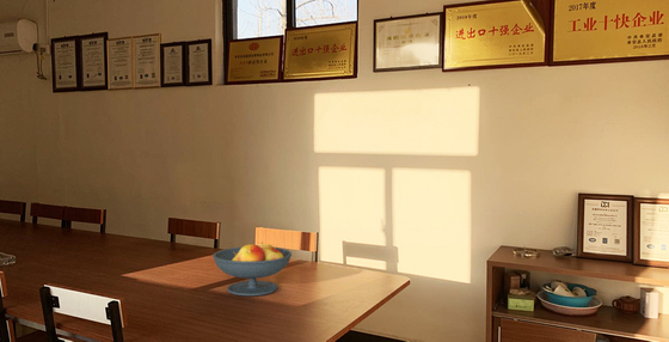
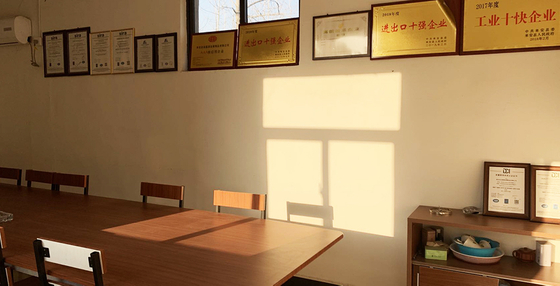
- fruit bowl [211,240,293,297]
